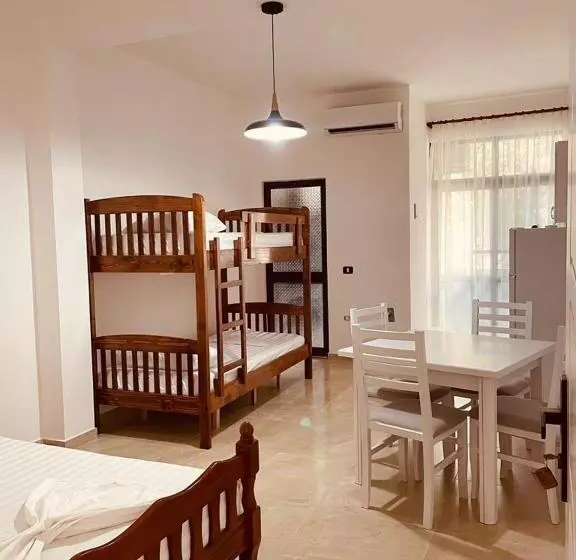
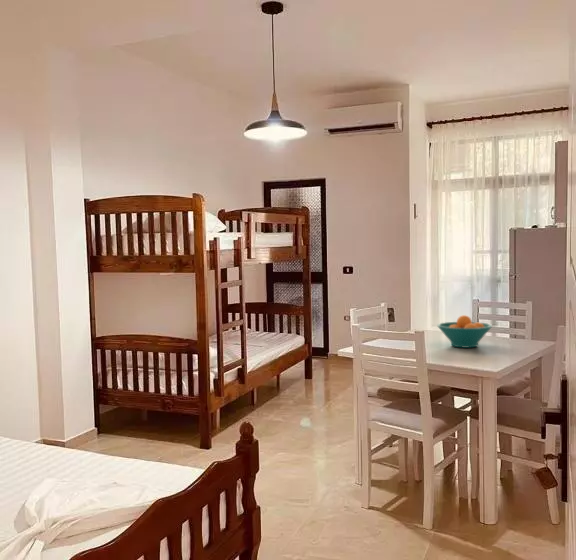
+ fruit bowl [436,314,493,349]
